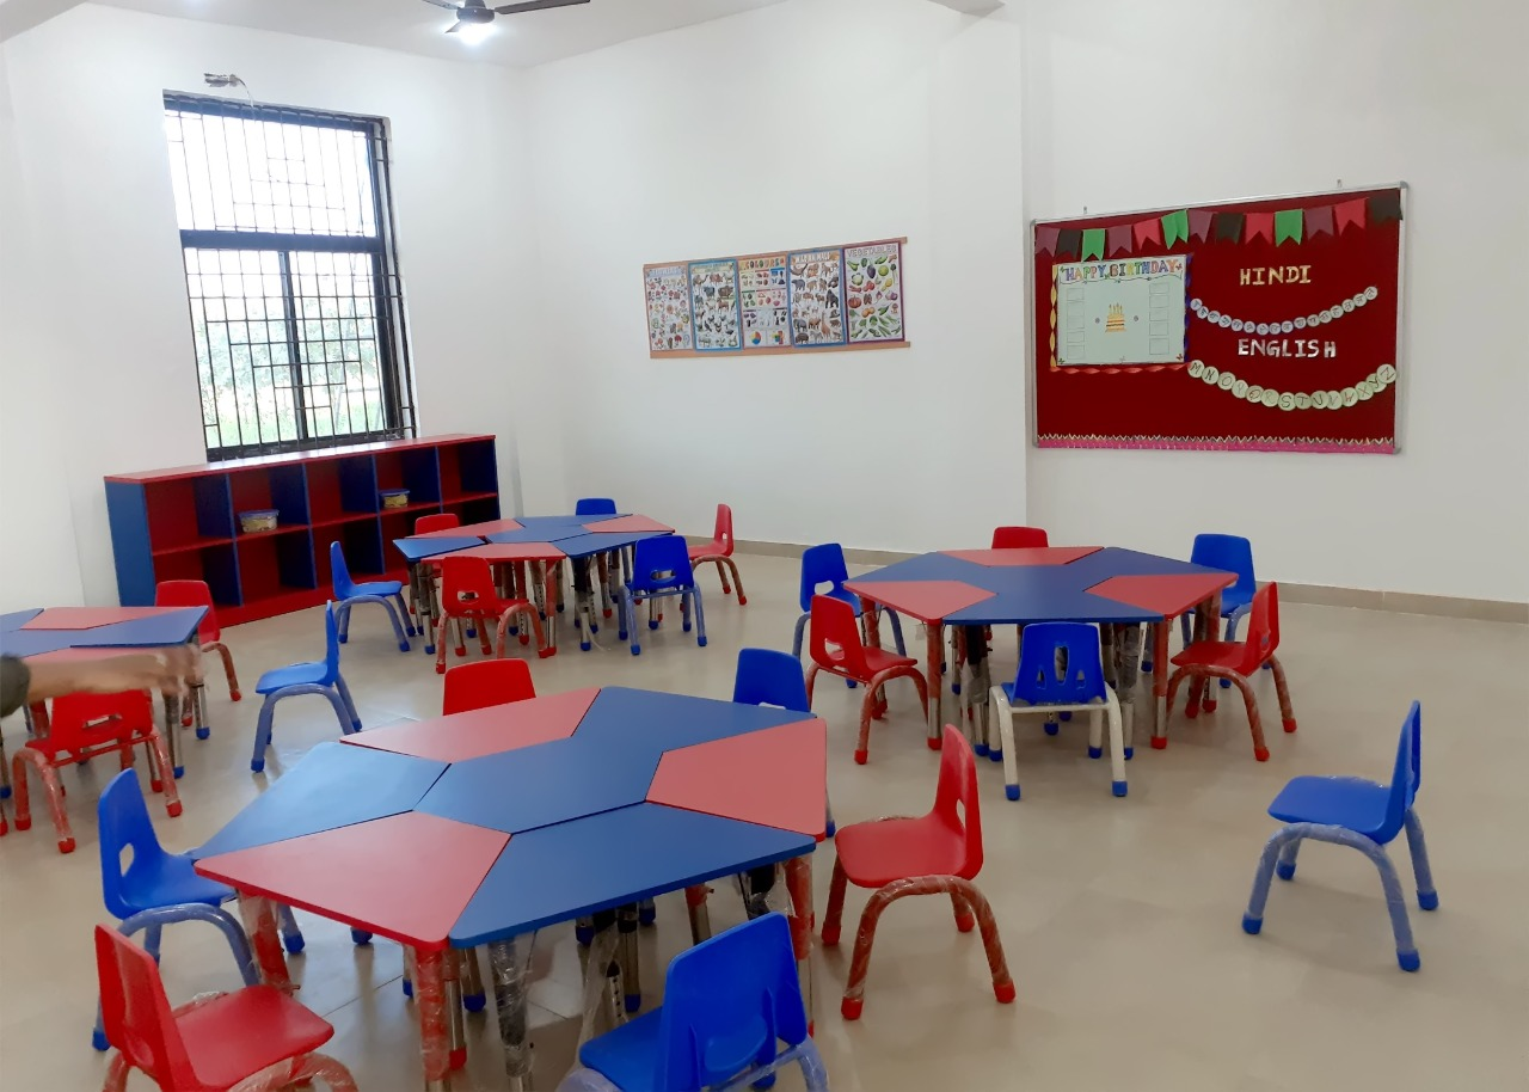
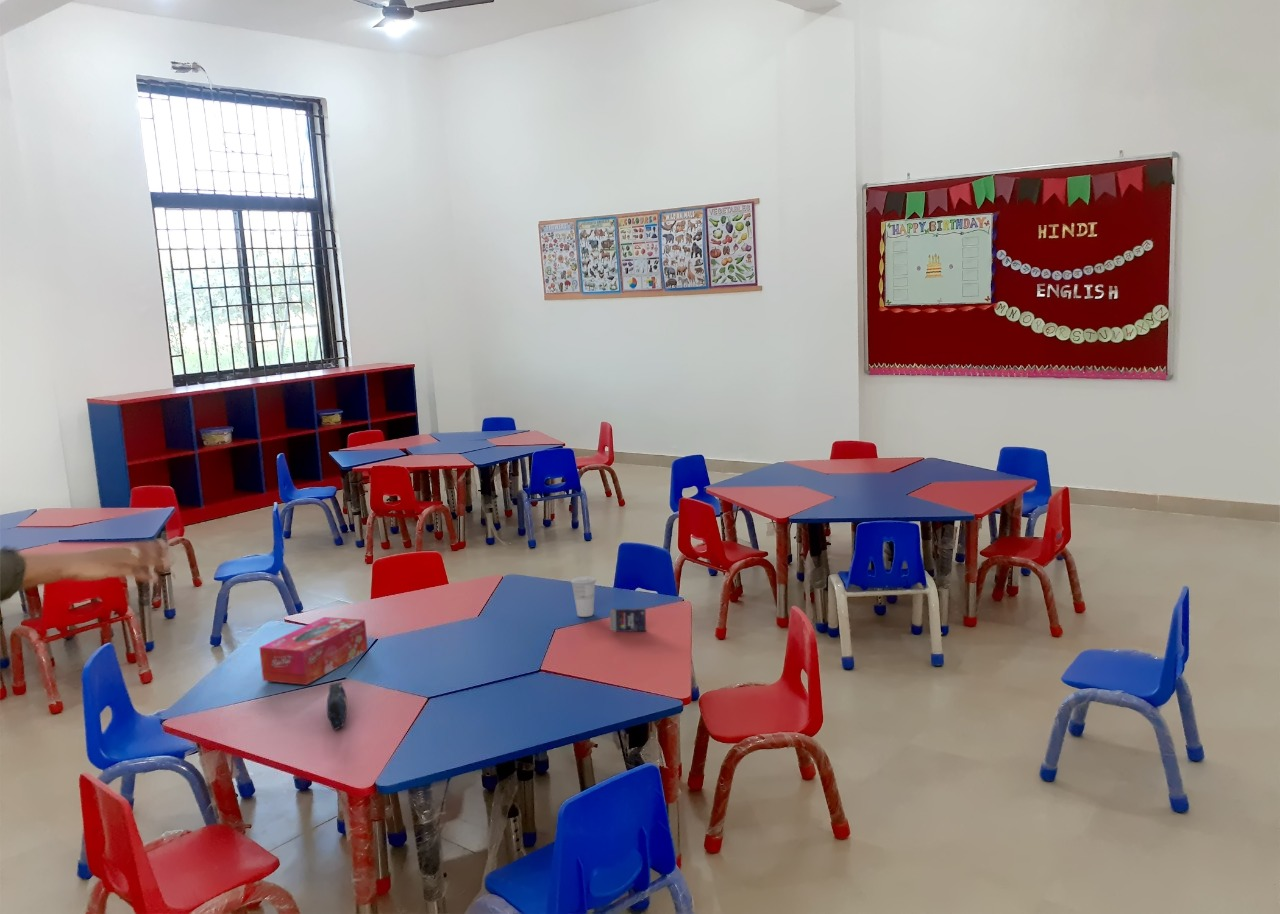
+ pencil case [326,681,348,731]
+ tissue box [258,616,369,686]
+ crayon box [609,607,647,633]
+ cup [570,576,597,618]
